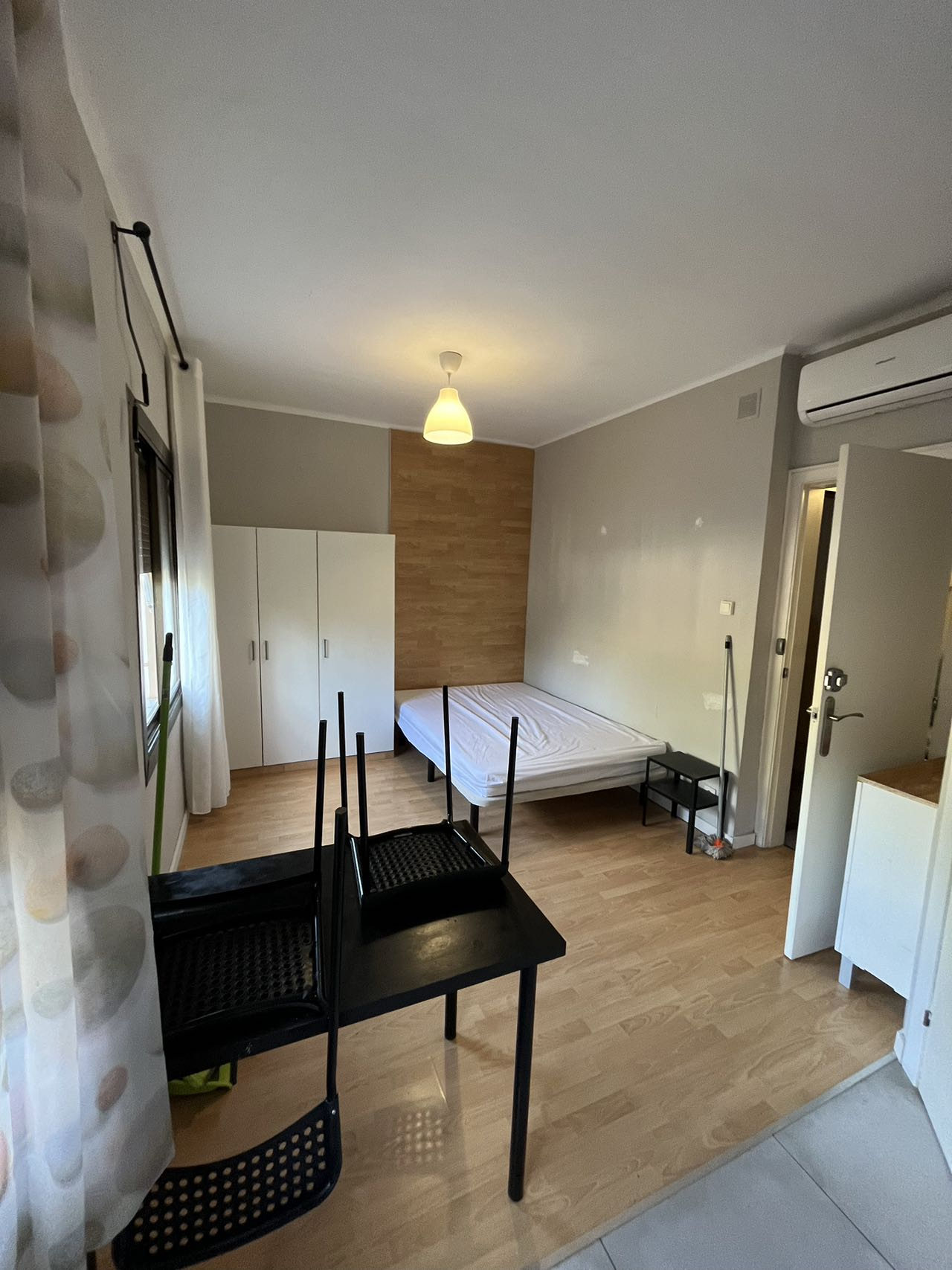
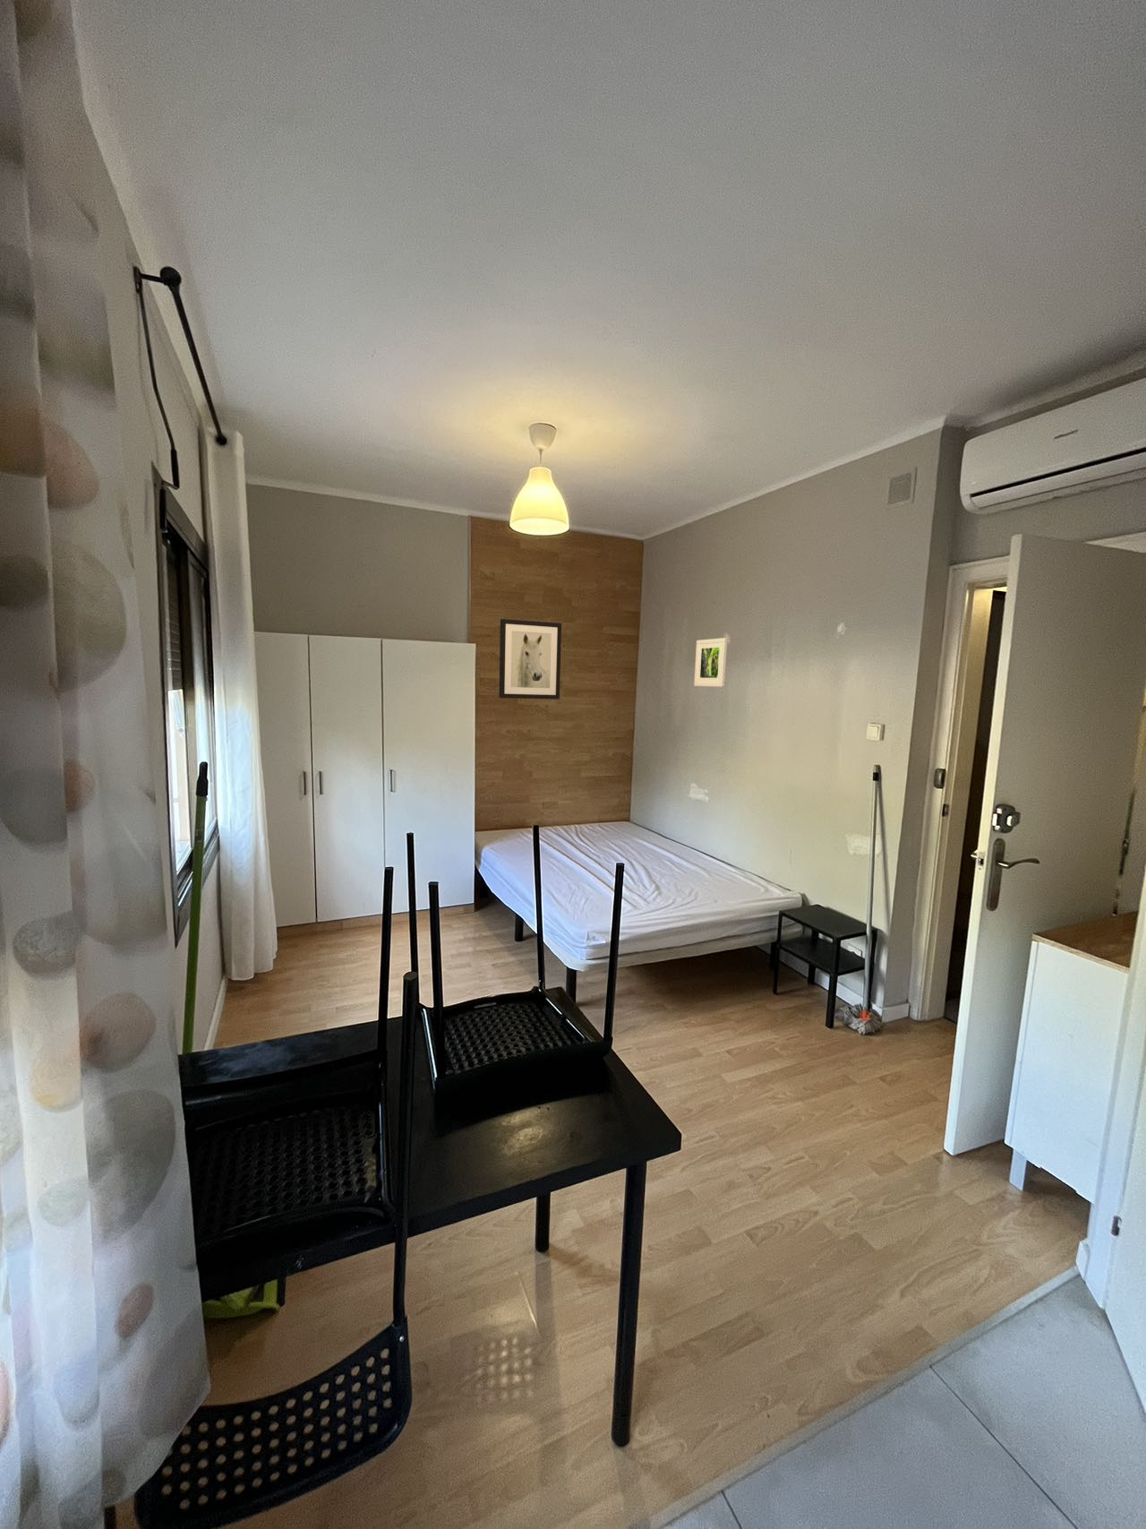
+ wall art [498,618,562,701]
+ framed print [693,637,728,687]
